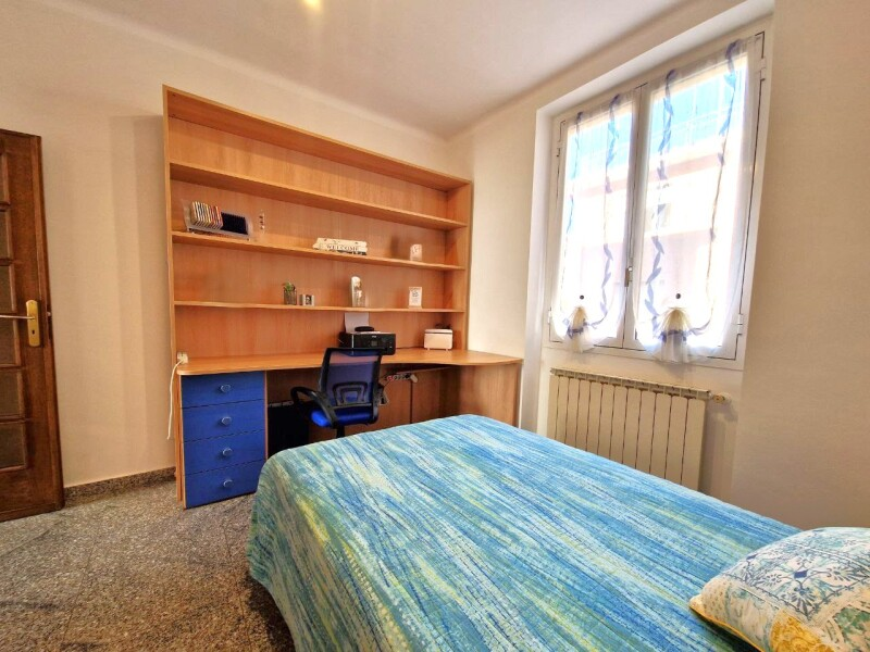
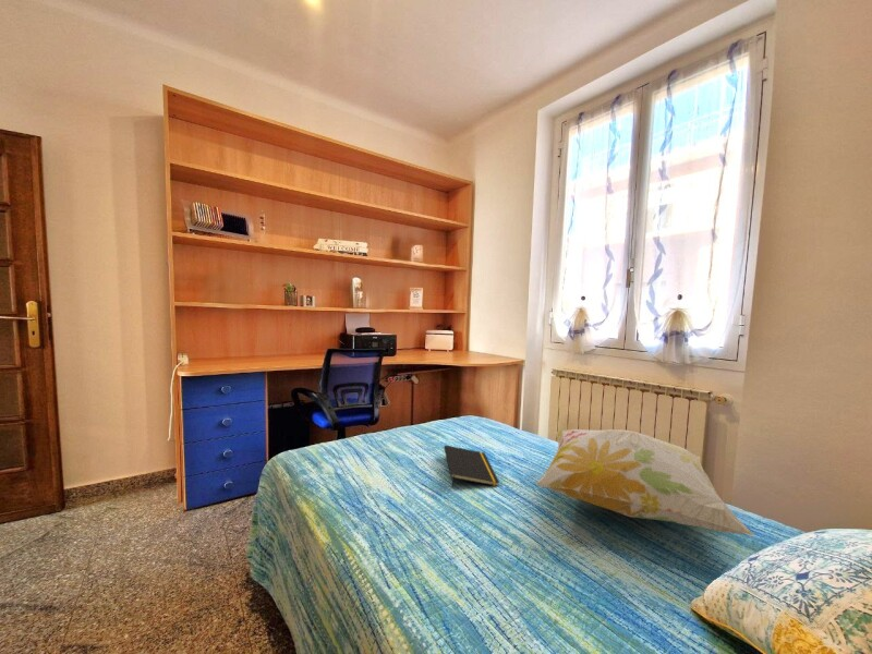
+ notepad [443,444,500,489]
+ decorative pillow [535,428,755,537]
